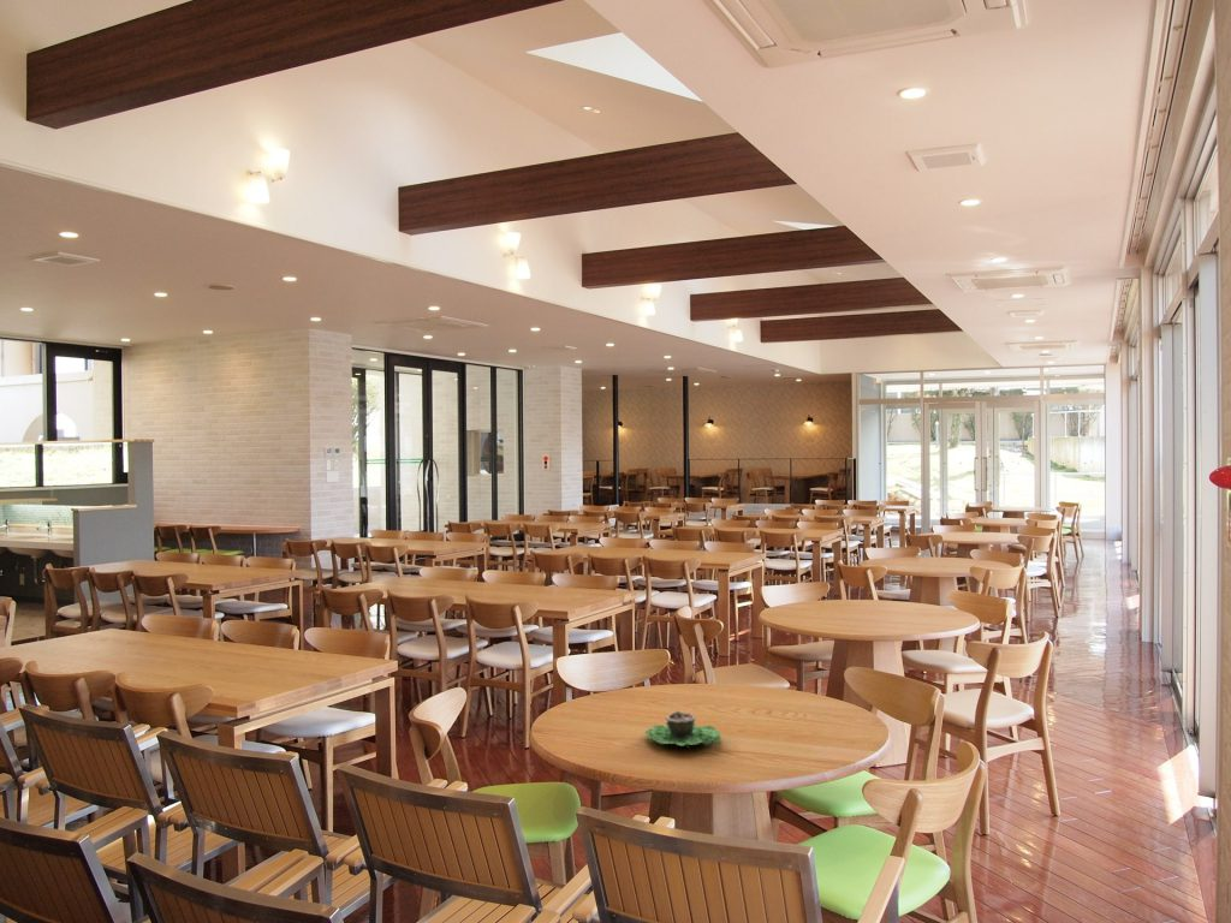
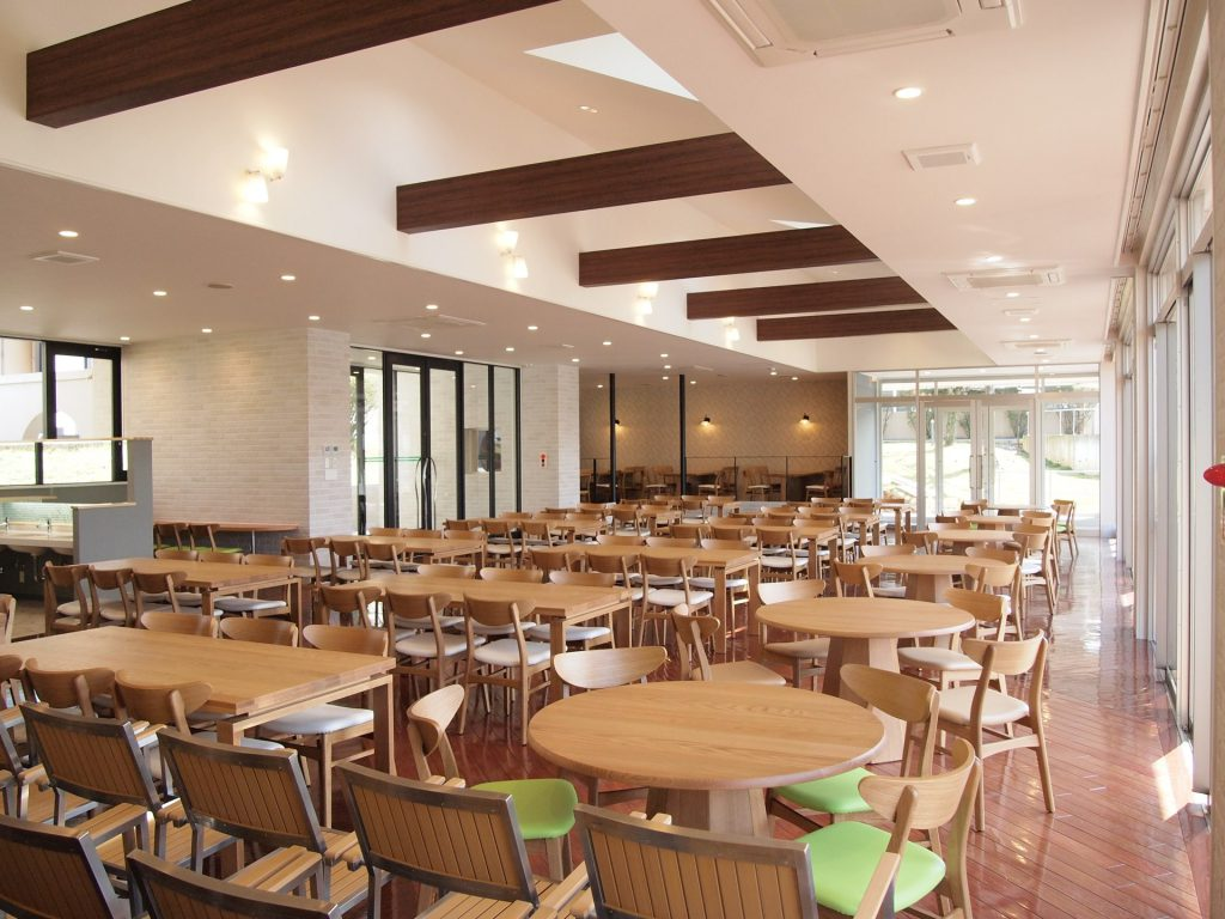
- succulent planter [643,710,722,750]
